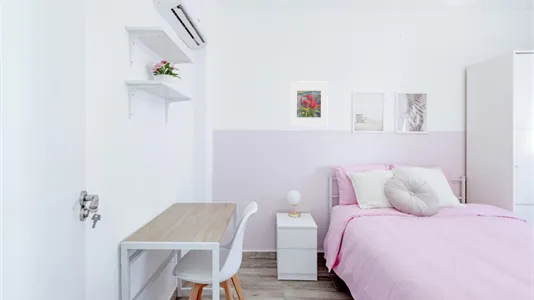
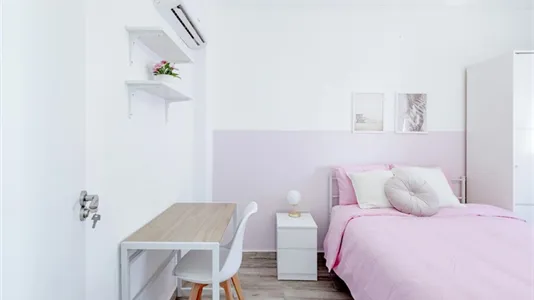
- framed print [289,80,329,128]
